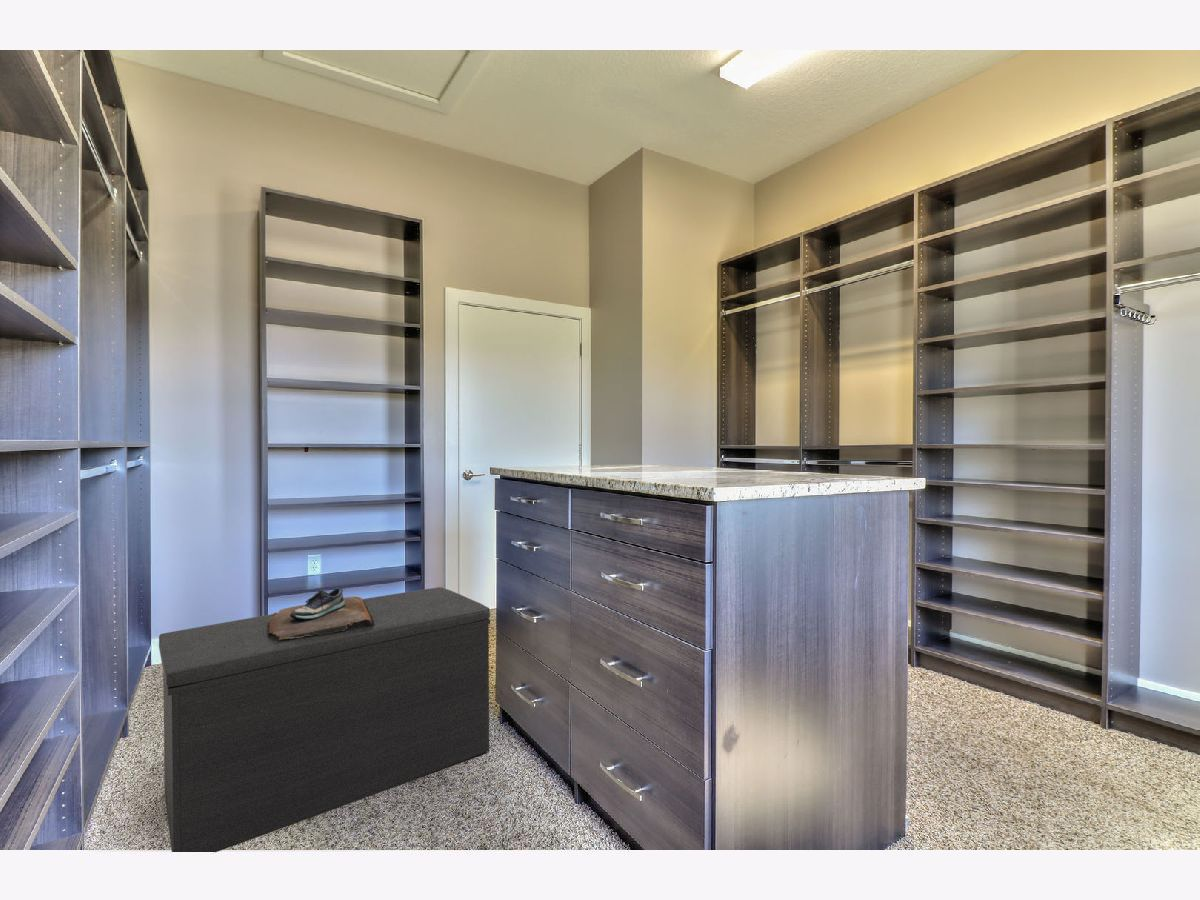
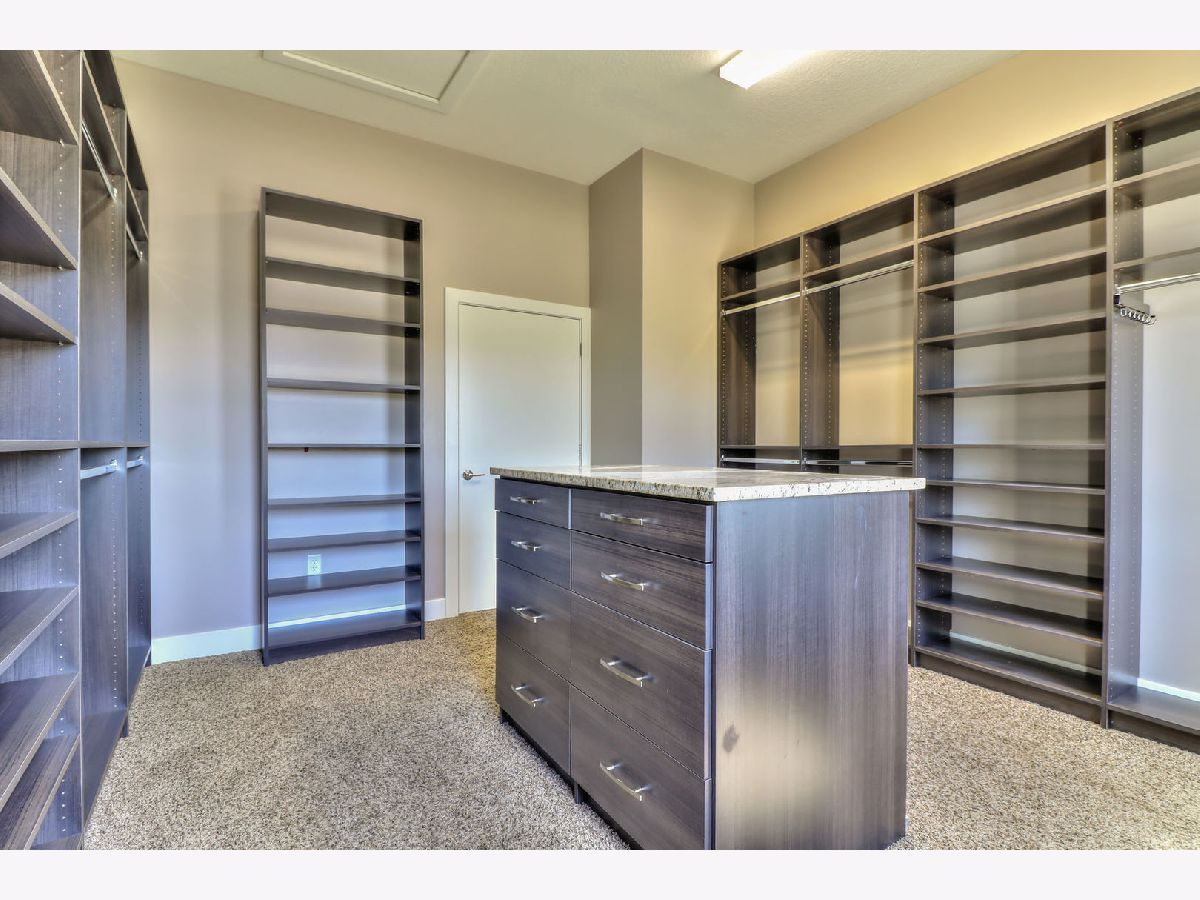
- shoe [267,587,375,640]
- bench [158,586,491,853]
